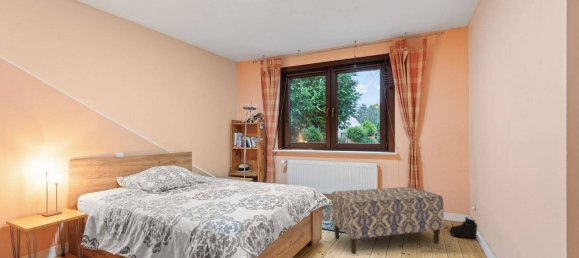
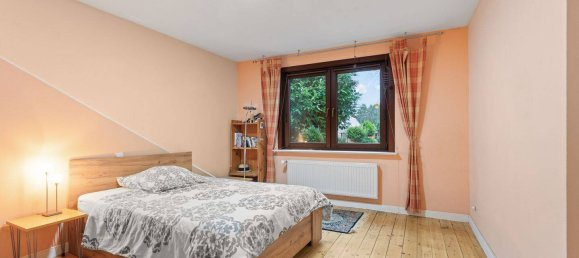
- boots [448,216,479,239]
- bench [330,186,445,255]
